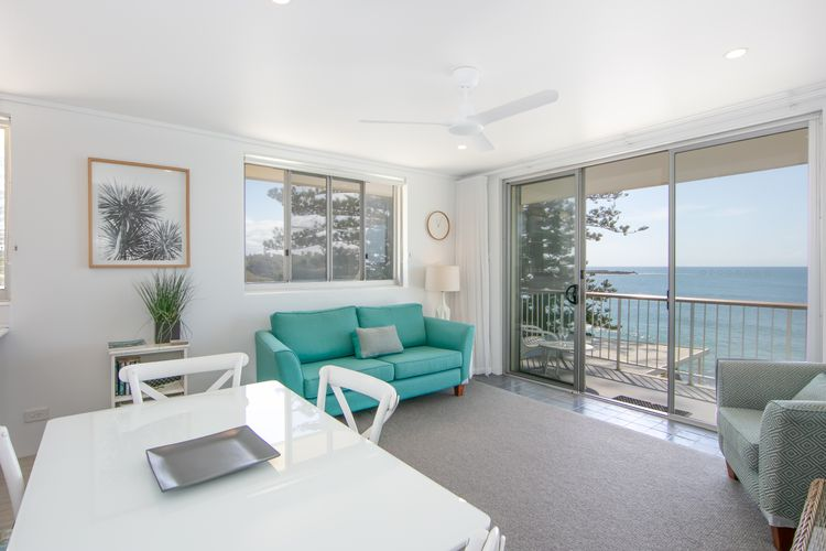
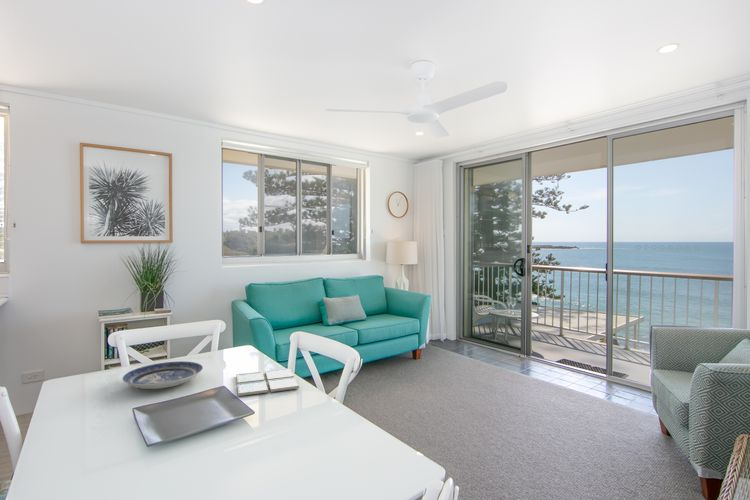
+ drink coaster [235,368,300,397]
+ plate [122,360,204,390]
